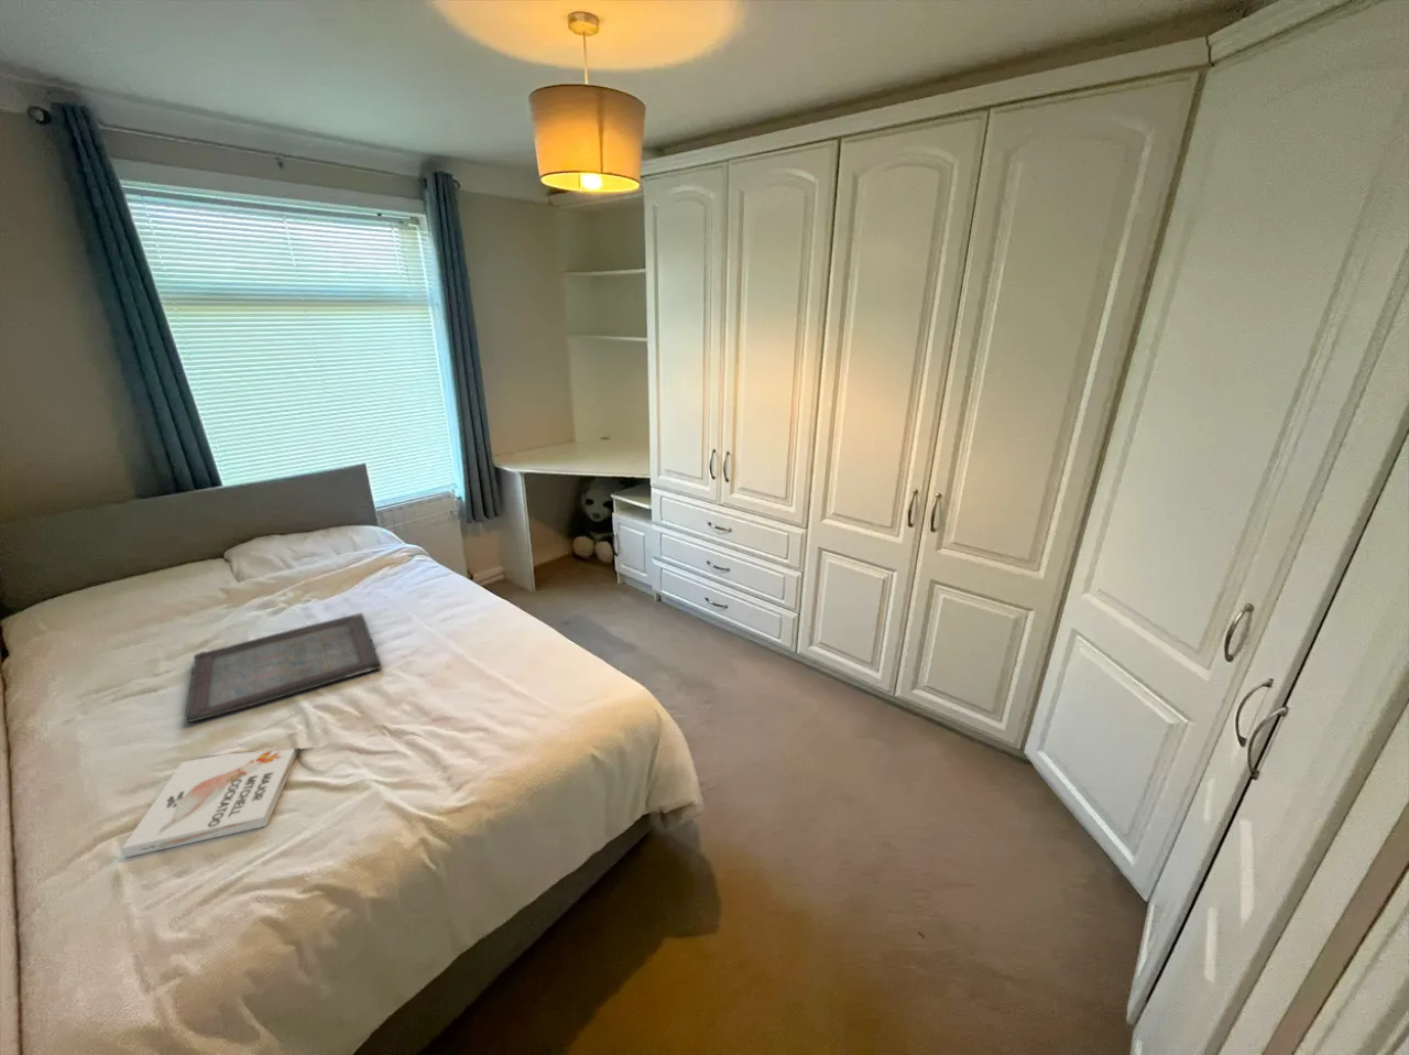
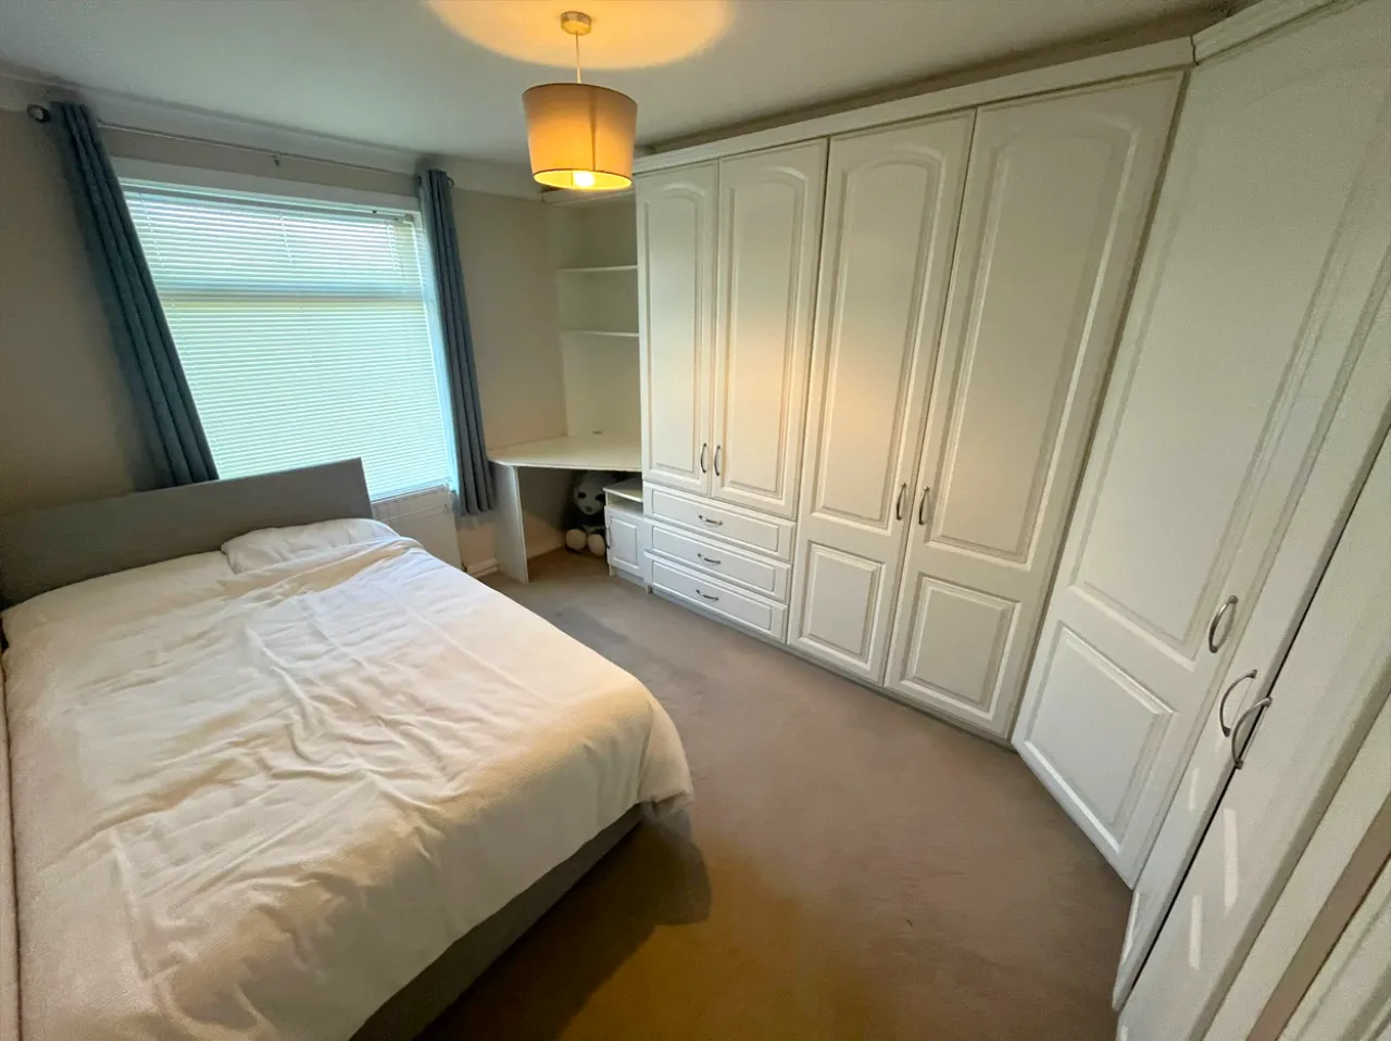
- serving tray [183,612,383,725]
- book [121,747,301,859]
